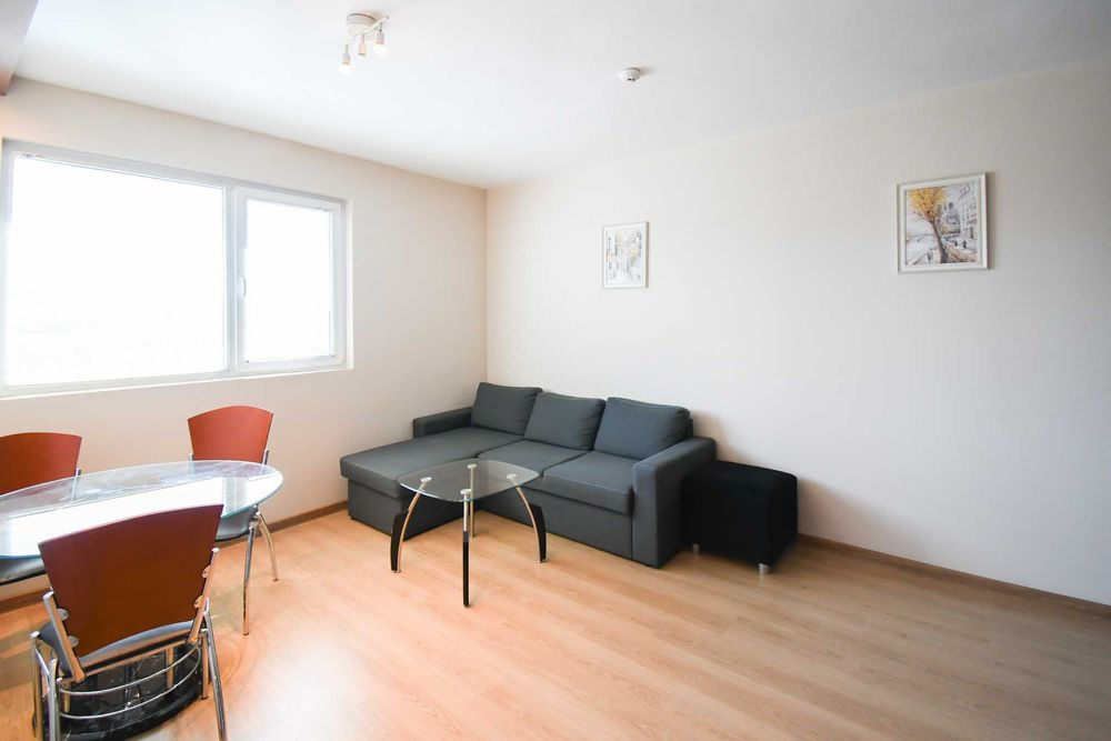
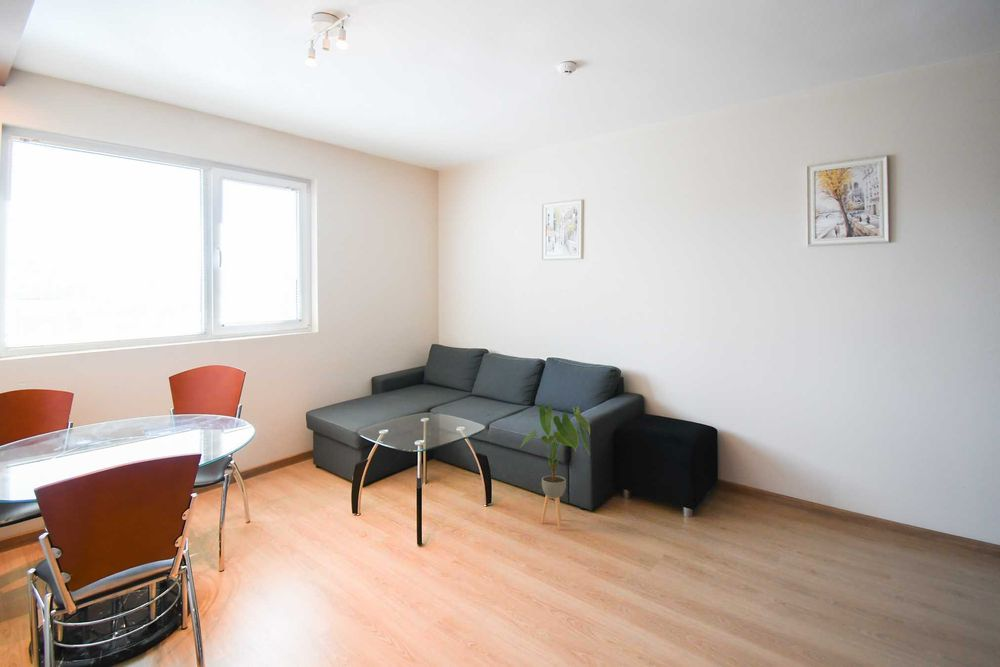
+ house plant [520,404,591,530]
